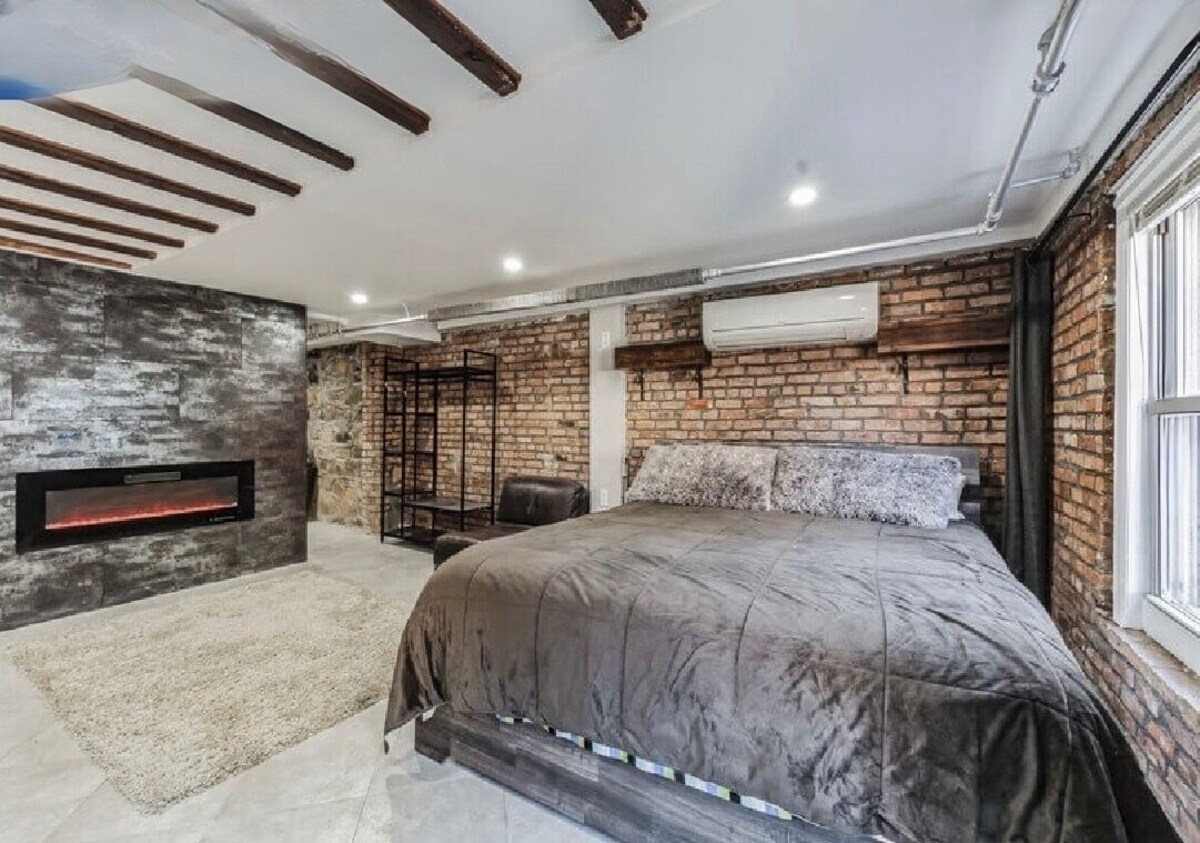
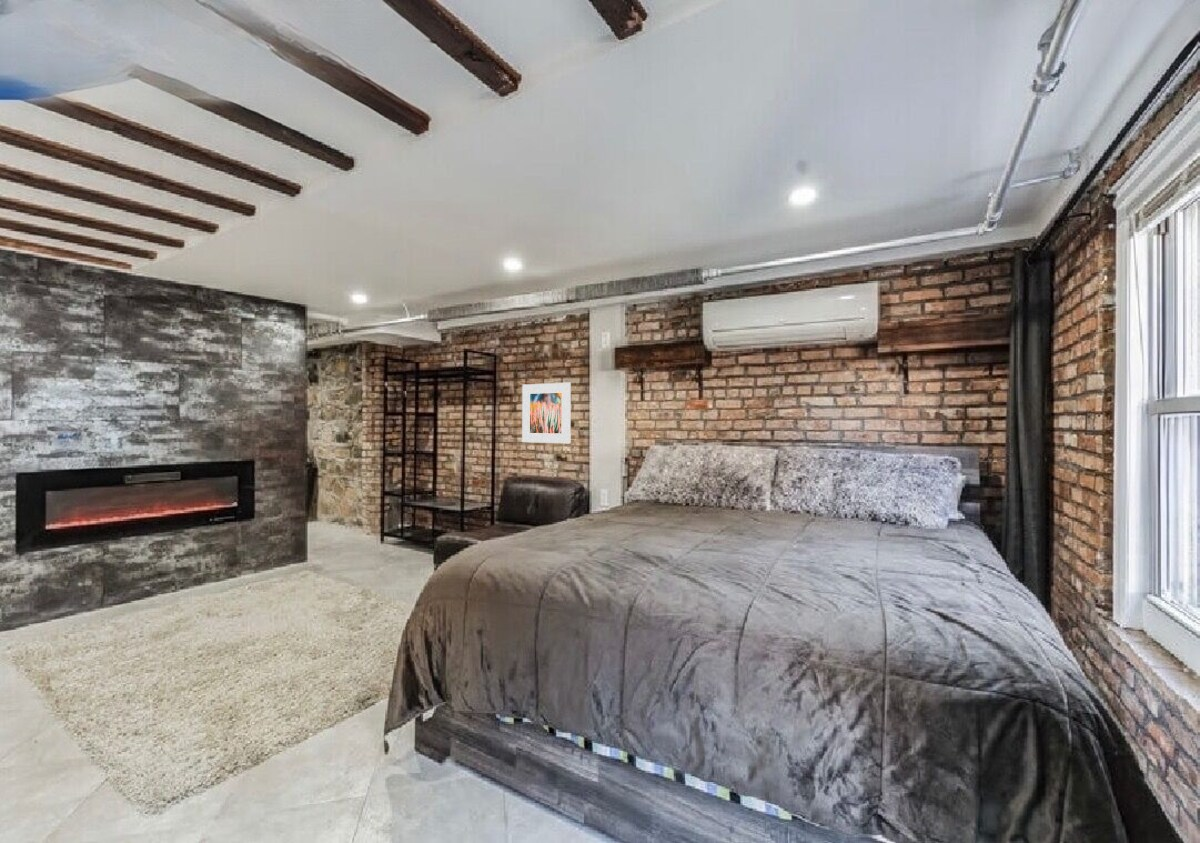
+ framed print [521,381,572,444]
